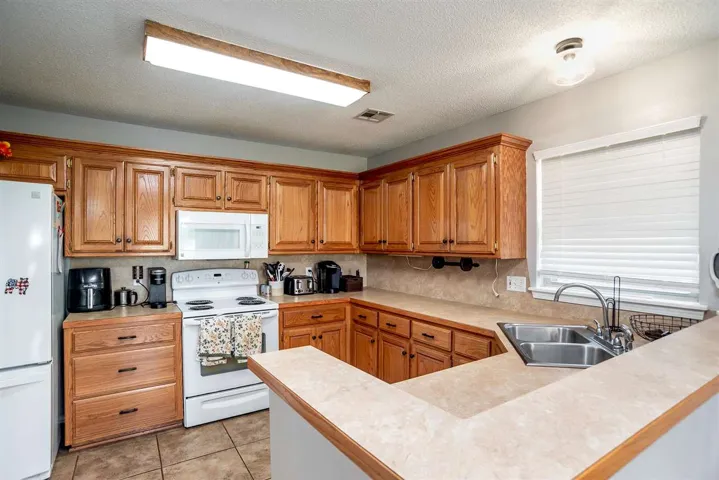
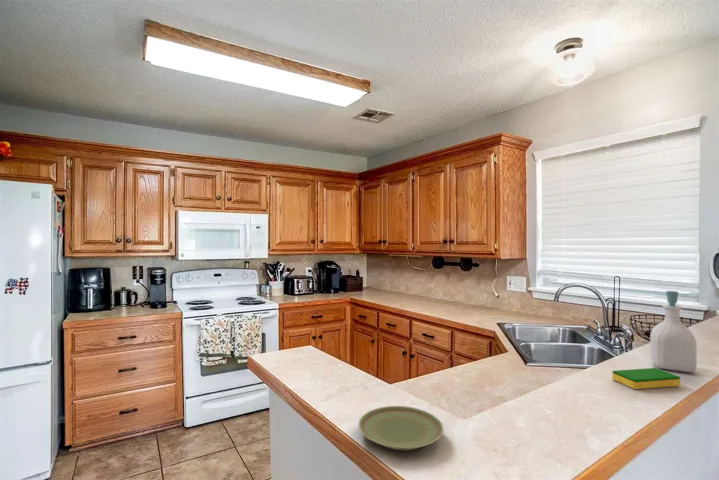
+ soap bottle [649,290,698,373]
+ plate [358,405,444,451]
+ dish sponge [611,367,681,390]
